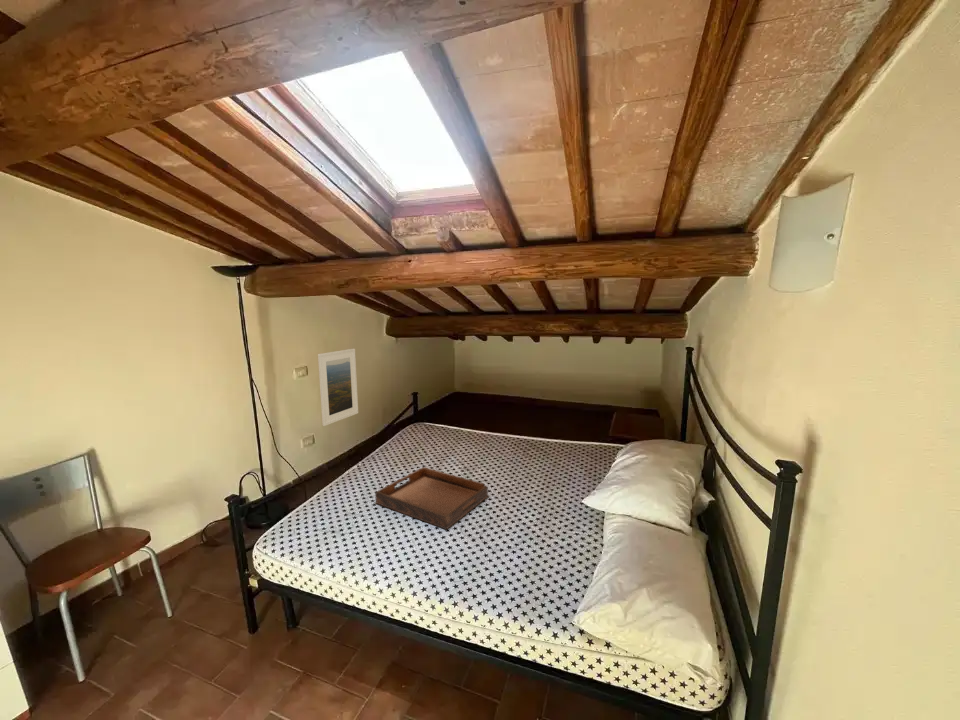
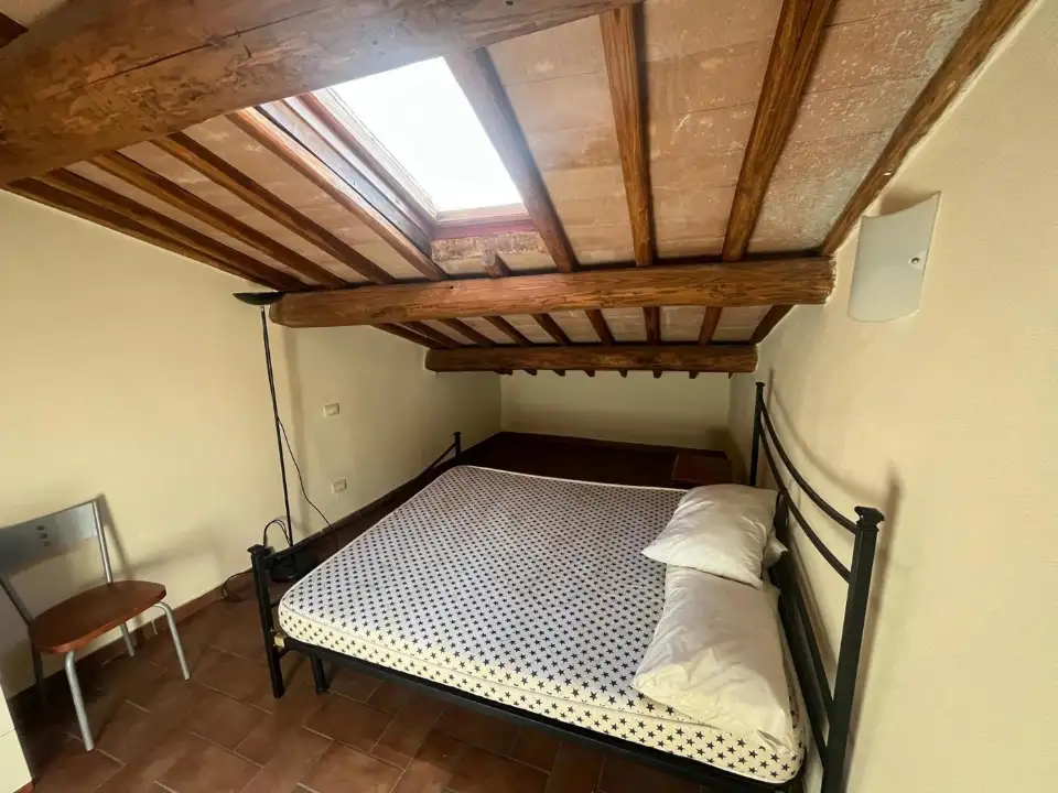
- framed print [317,348,359,427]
- serving tray [374,466,489,530]
